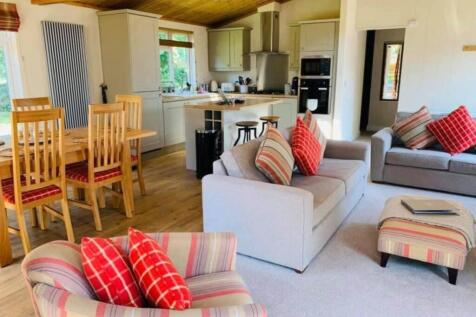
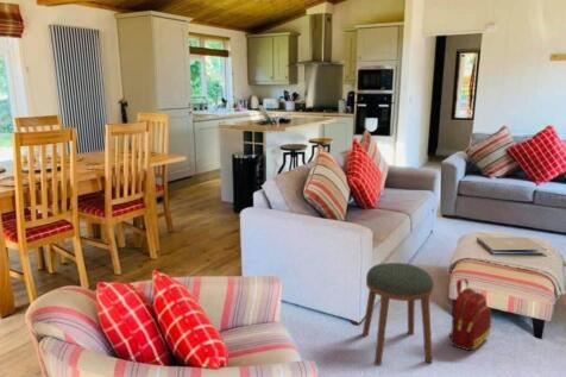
+ backpack [448,278,492,352]
+ stool [361,262,434,366]
